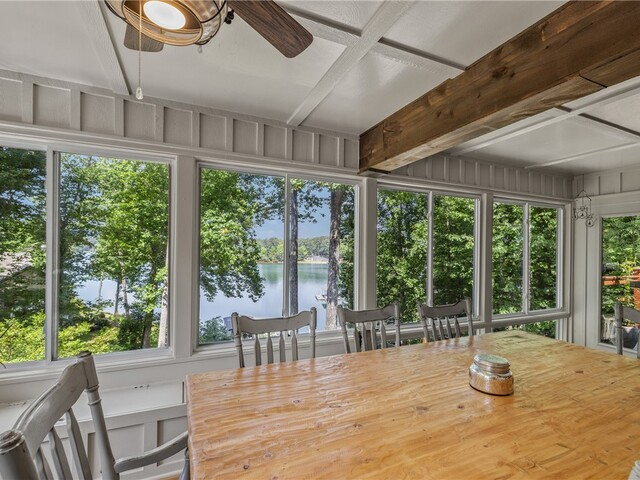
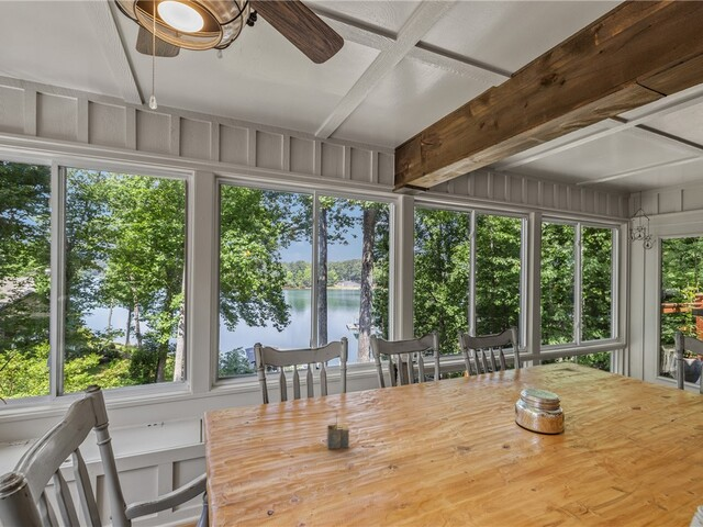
+ architectural model [326,412,350,450]
